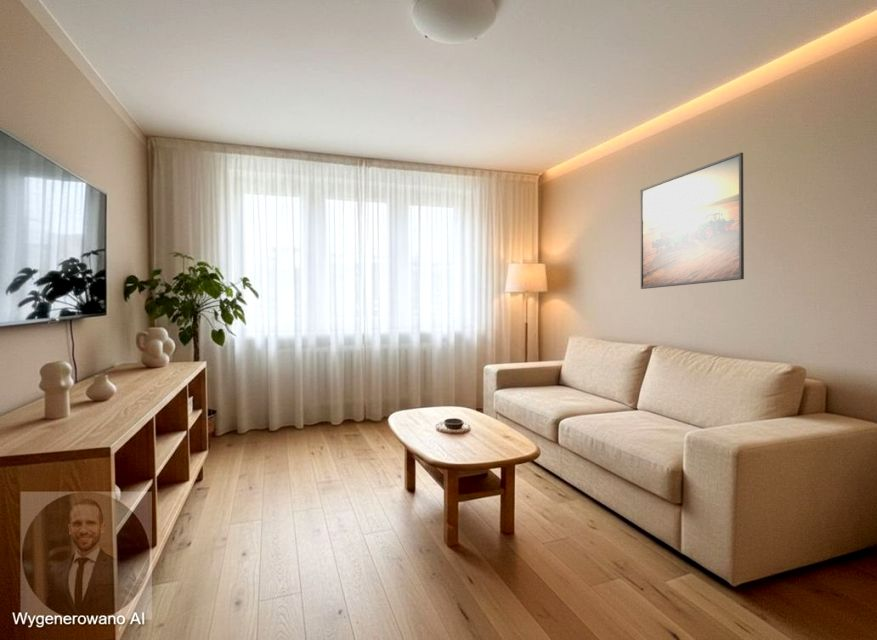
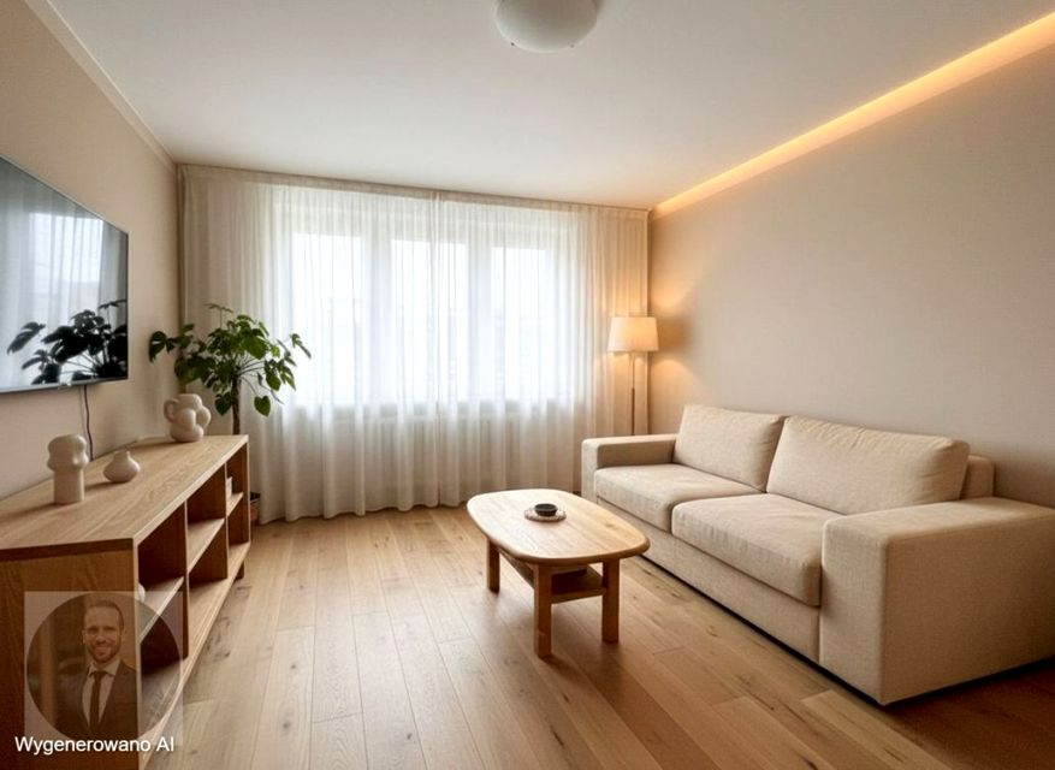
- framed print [639,152,745,290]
